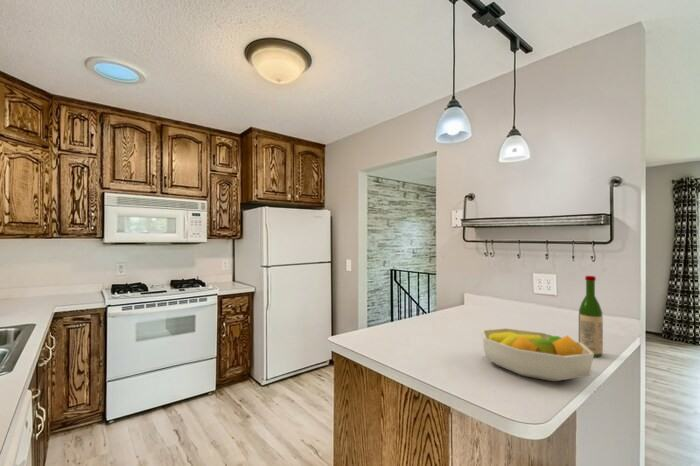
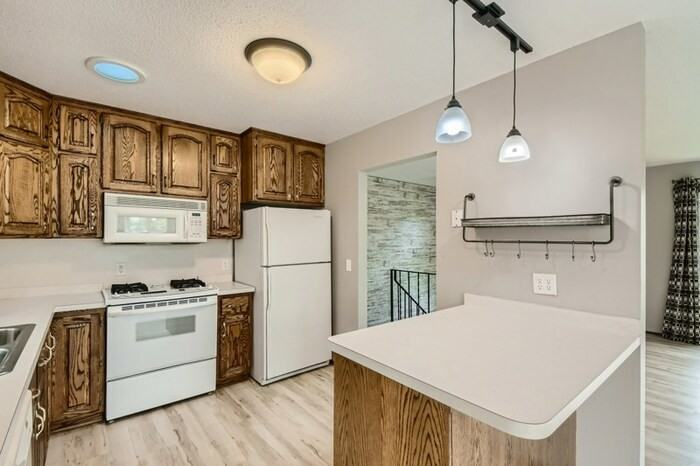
- fruit bowl [480,327,594,382]
- wine bottle [578,275,604,358]
